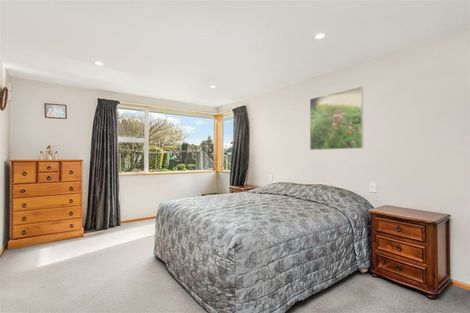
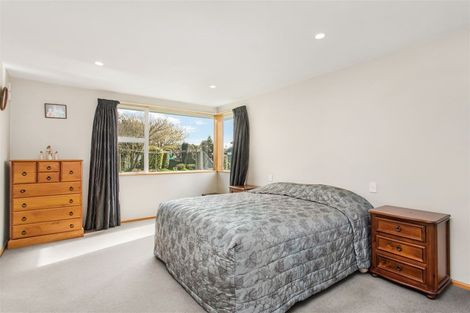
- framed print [309,85,364,151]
